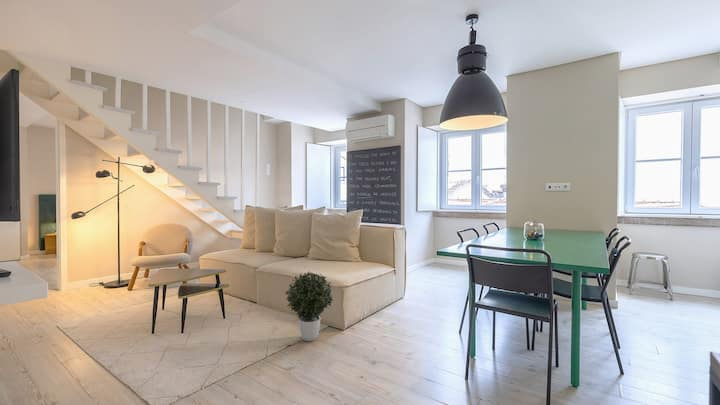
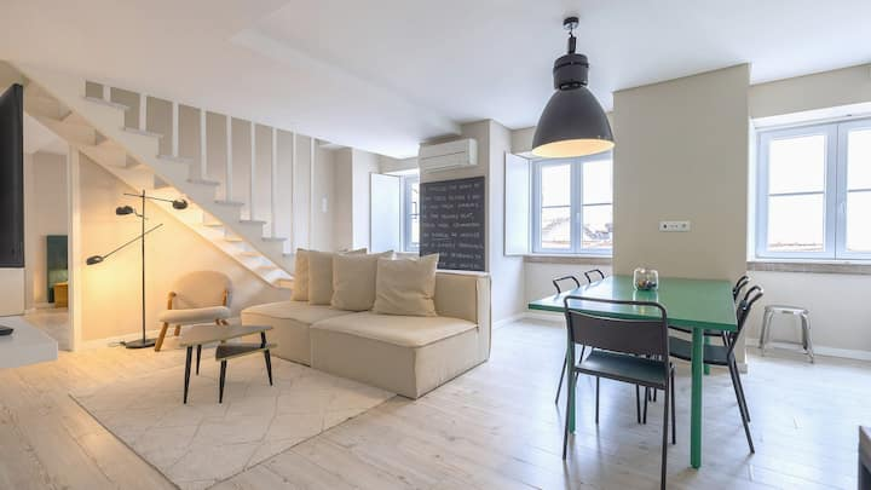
- potted plant [284,271,334,343]
